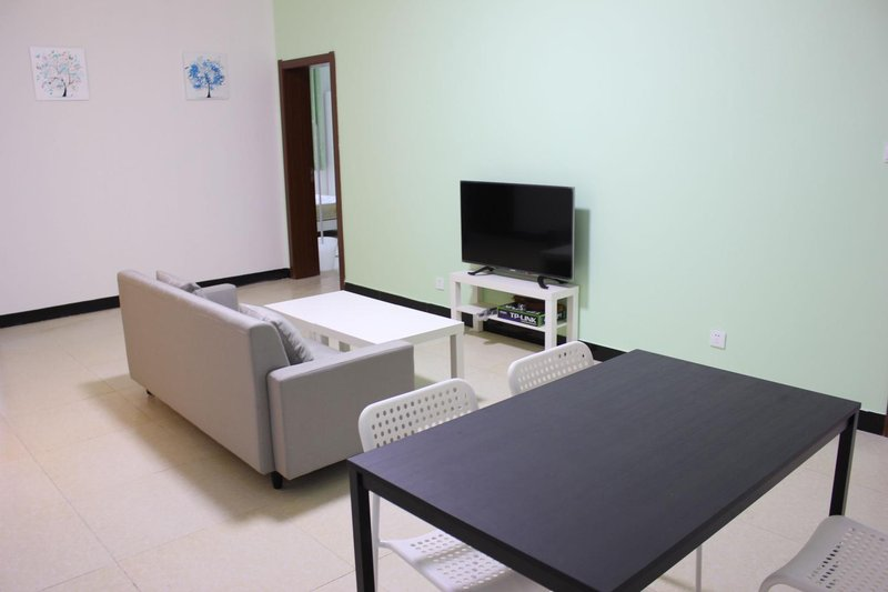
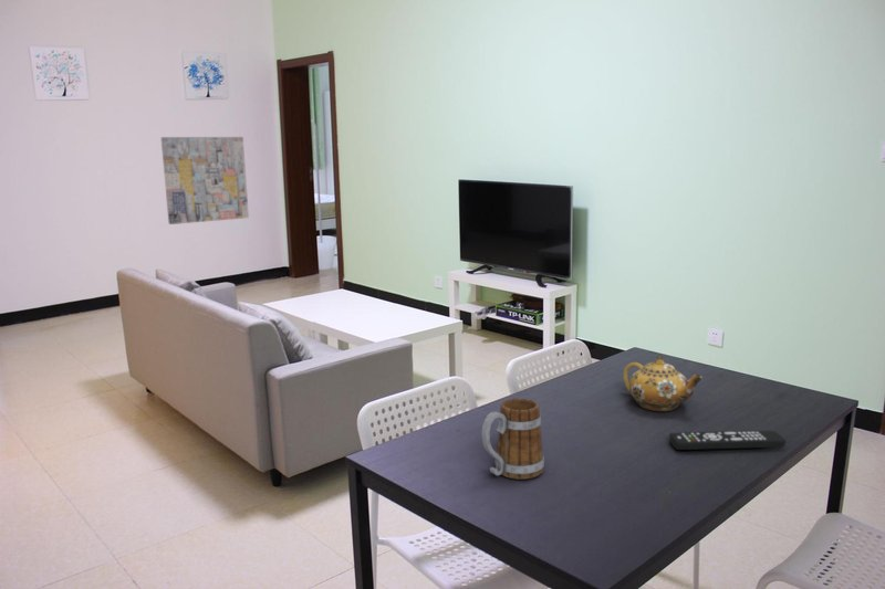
+ teapot [622,355,704,412]
+ wall art [160,136,250,225]
+ mug [481,397,545,481]
+ remote control [668,430,788,451]
